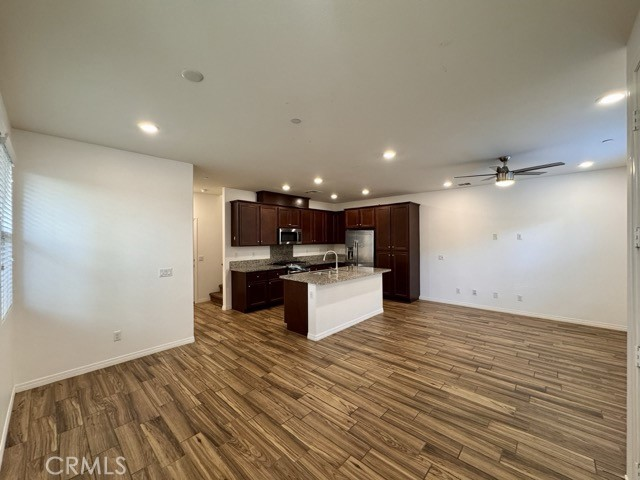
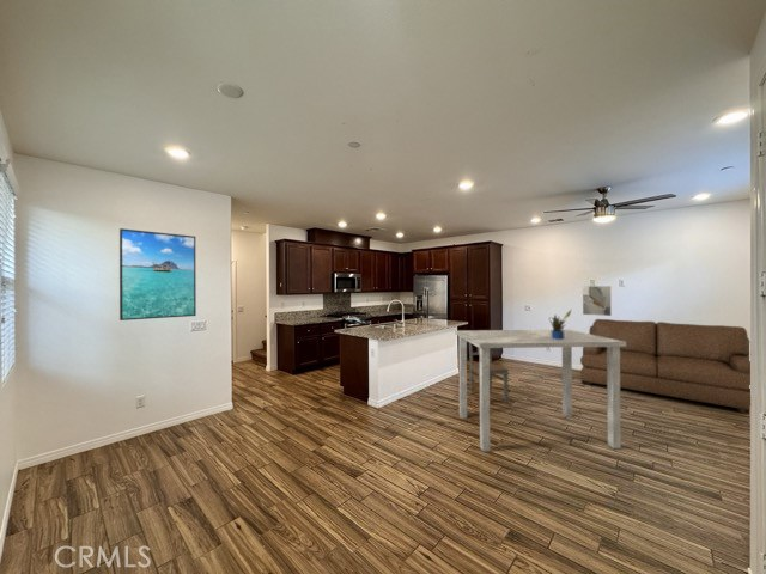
+ dining chair [468,342,510,404]
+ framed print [118,227,197,322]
+ sofa [579,318,752,415]
+ dining table [454,329,626,452]
+ potted plant [548,309,572,340]
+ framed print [582,285,613,317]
